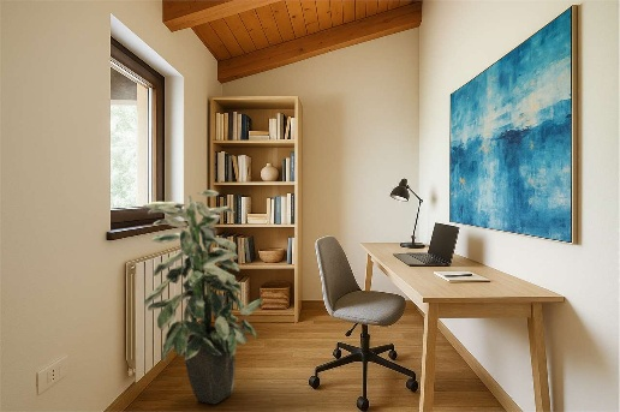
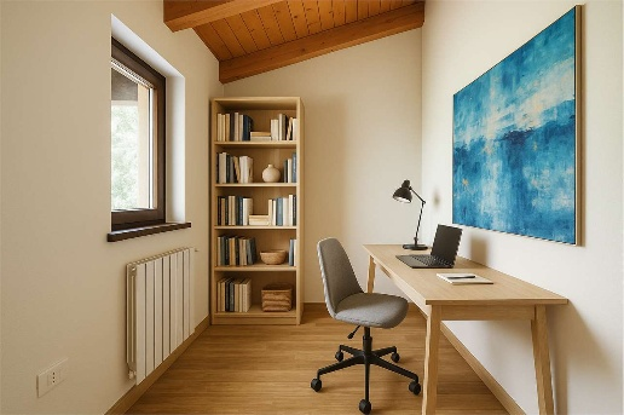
- indoor plant [142,189,264,405]
